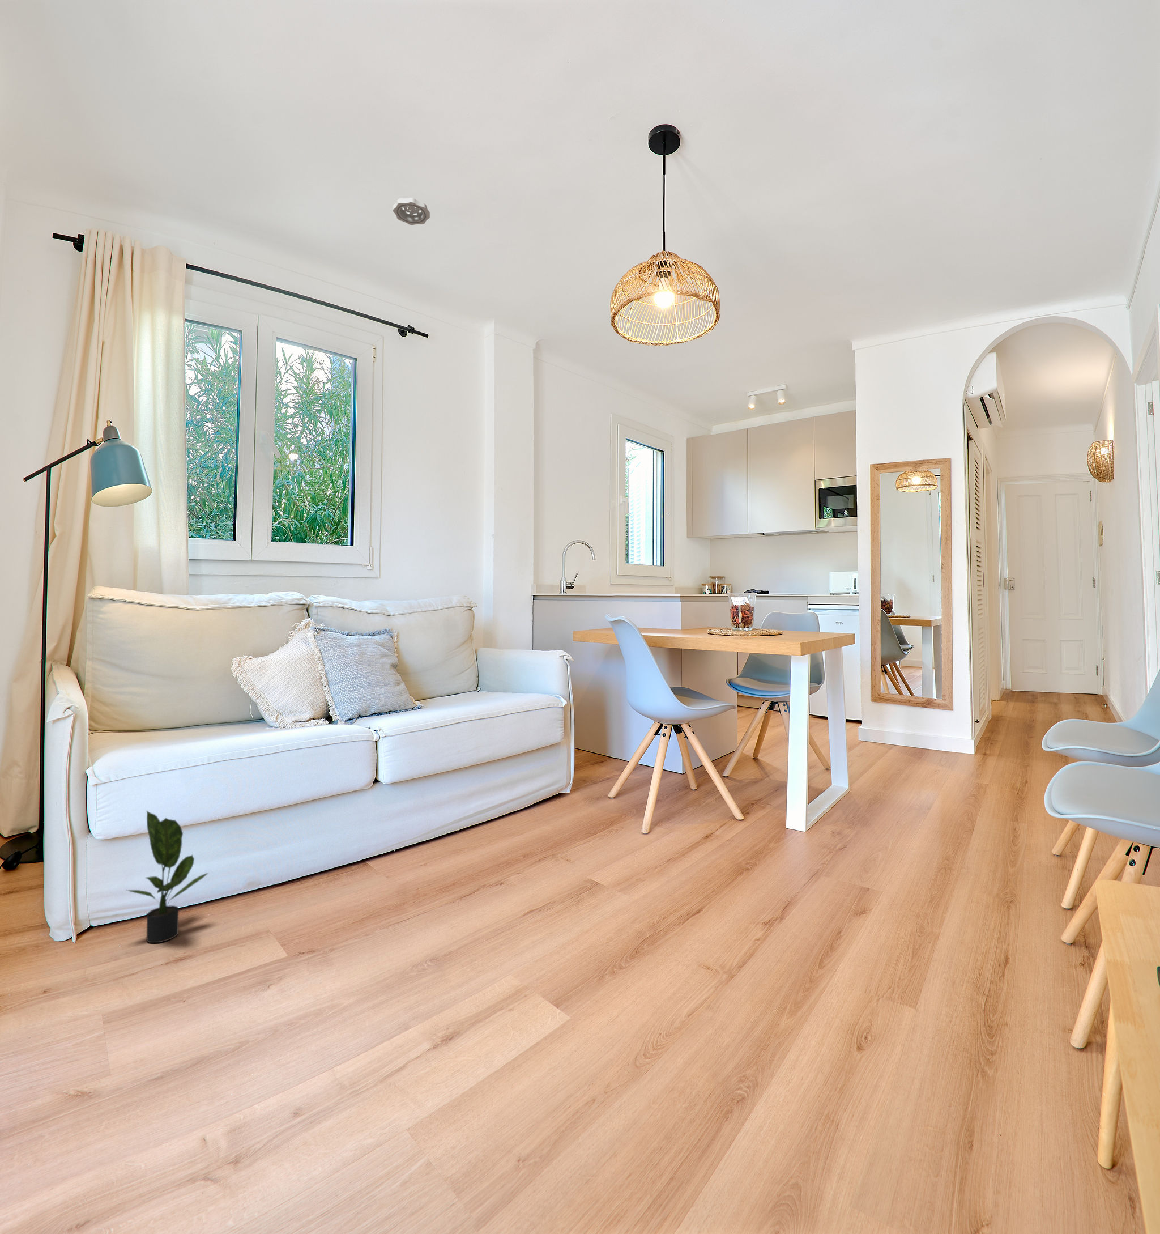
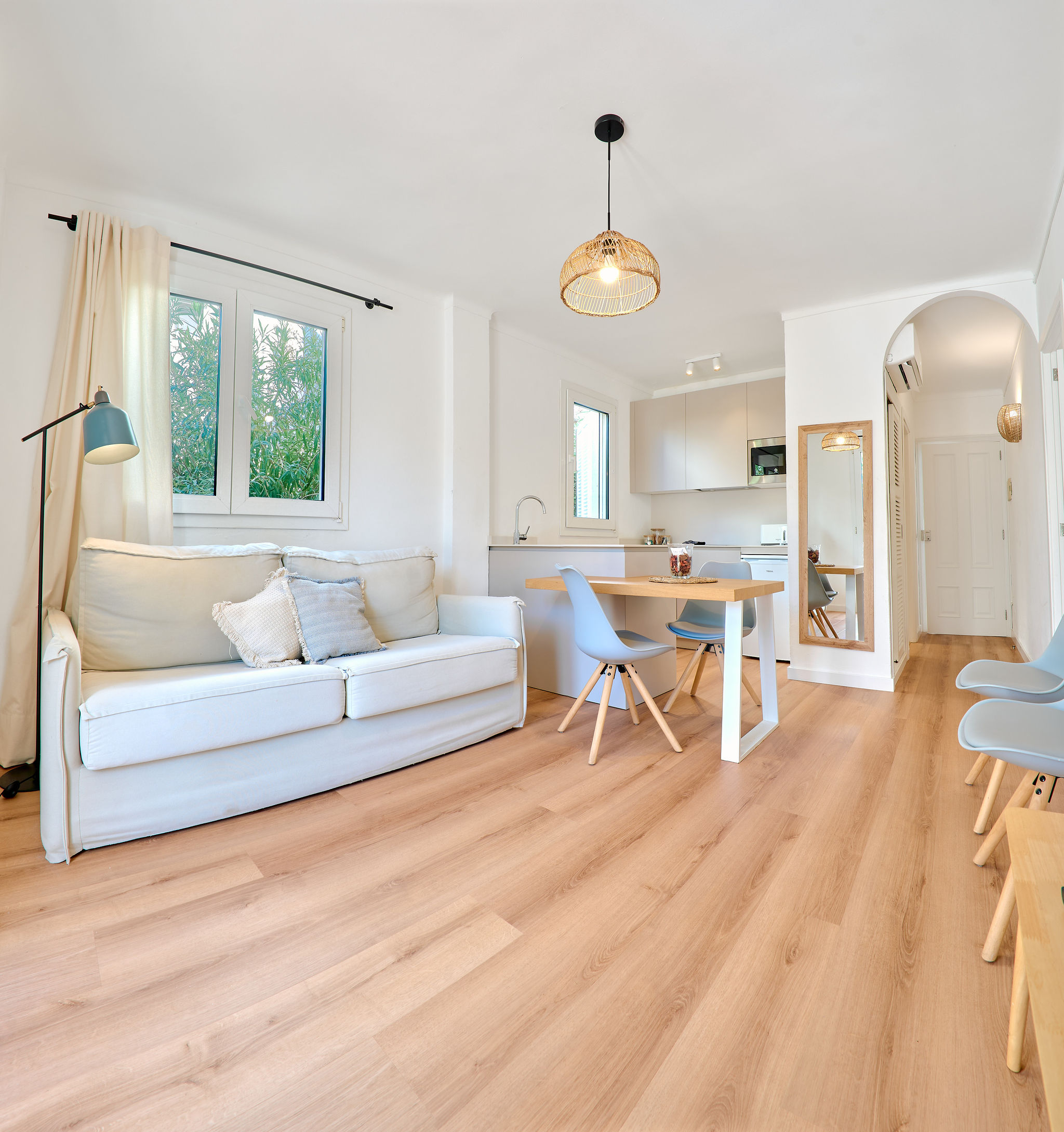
- potted plant [124,810,209,943]
- smoke detector [392,197,431,226]
